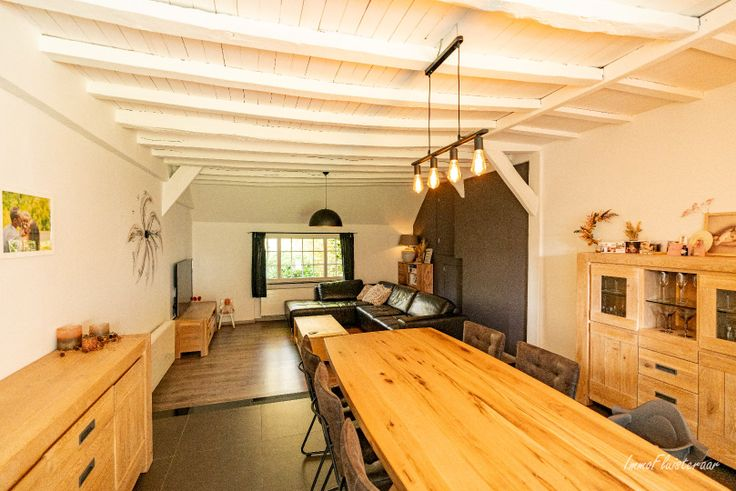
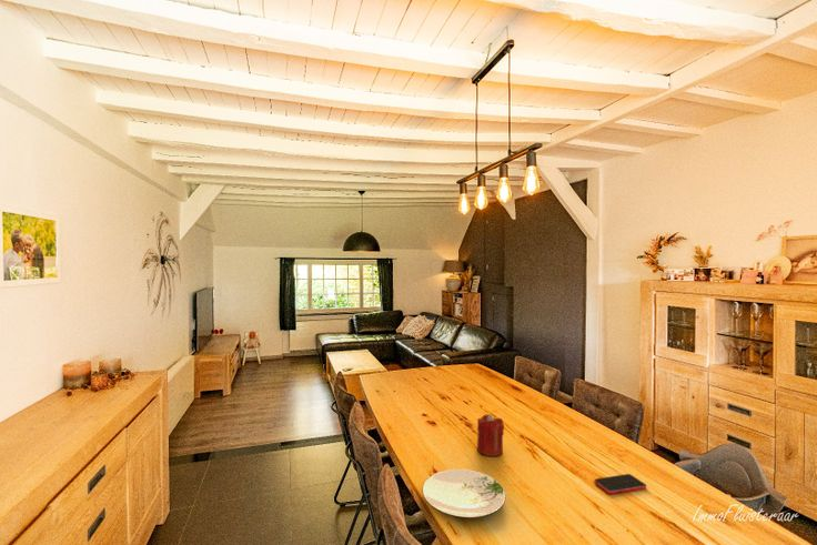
+ smartphone [593,473,647,495]
+ candle [476,413,505,457]
+ plate [422,468,506,519]
